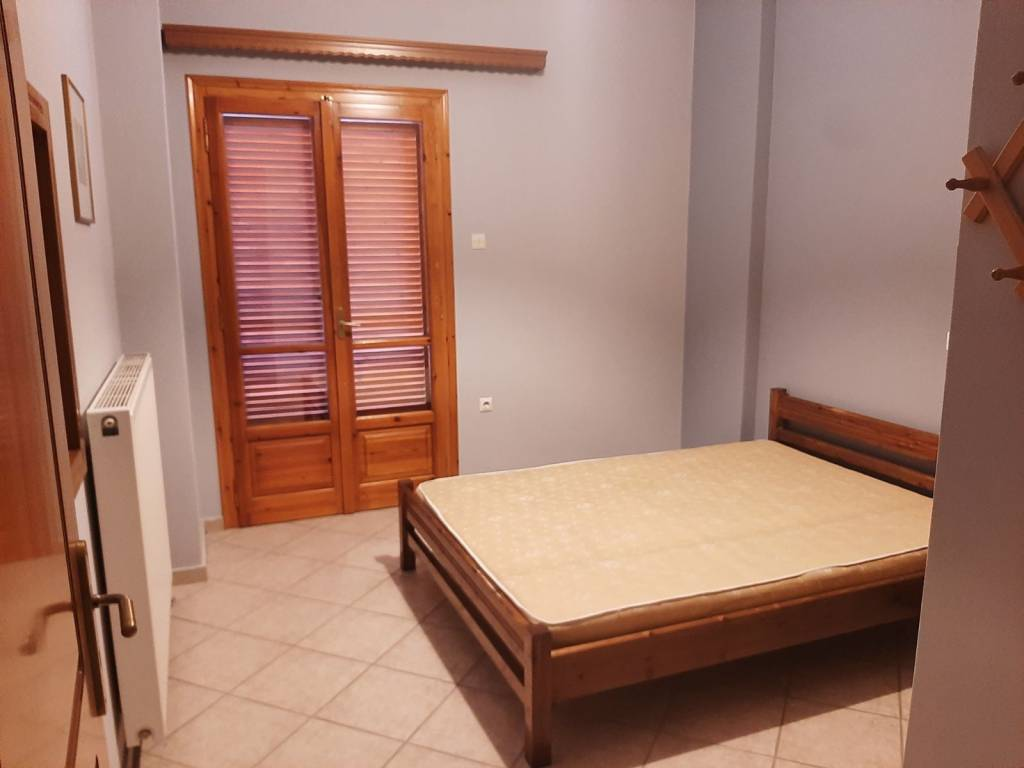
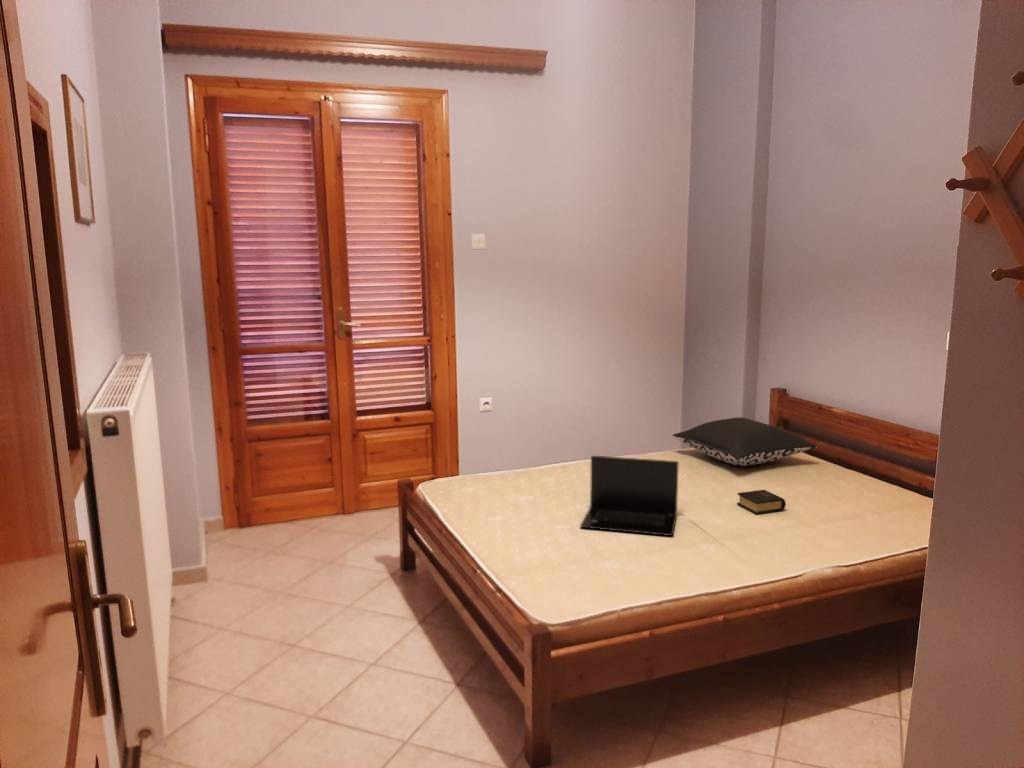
+ pillow [671,417,818,467]
+ laptop [579,455,680,537]
+ book [736,489,787,515]
